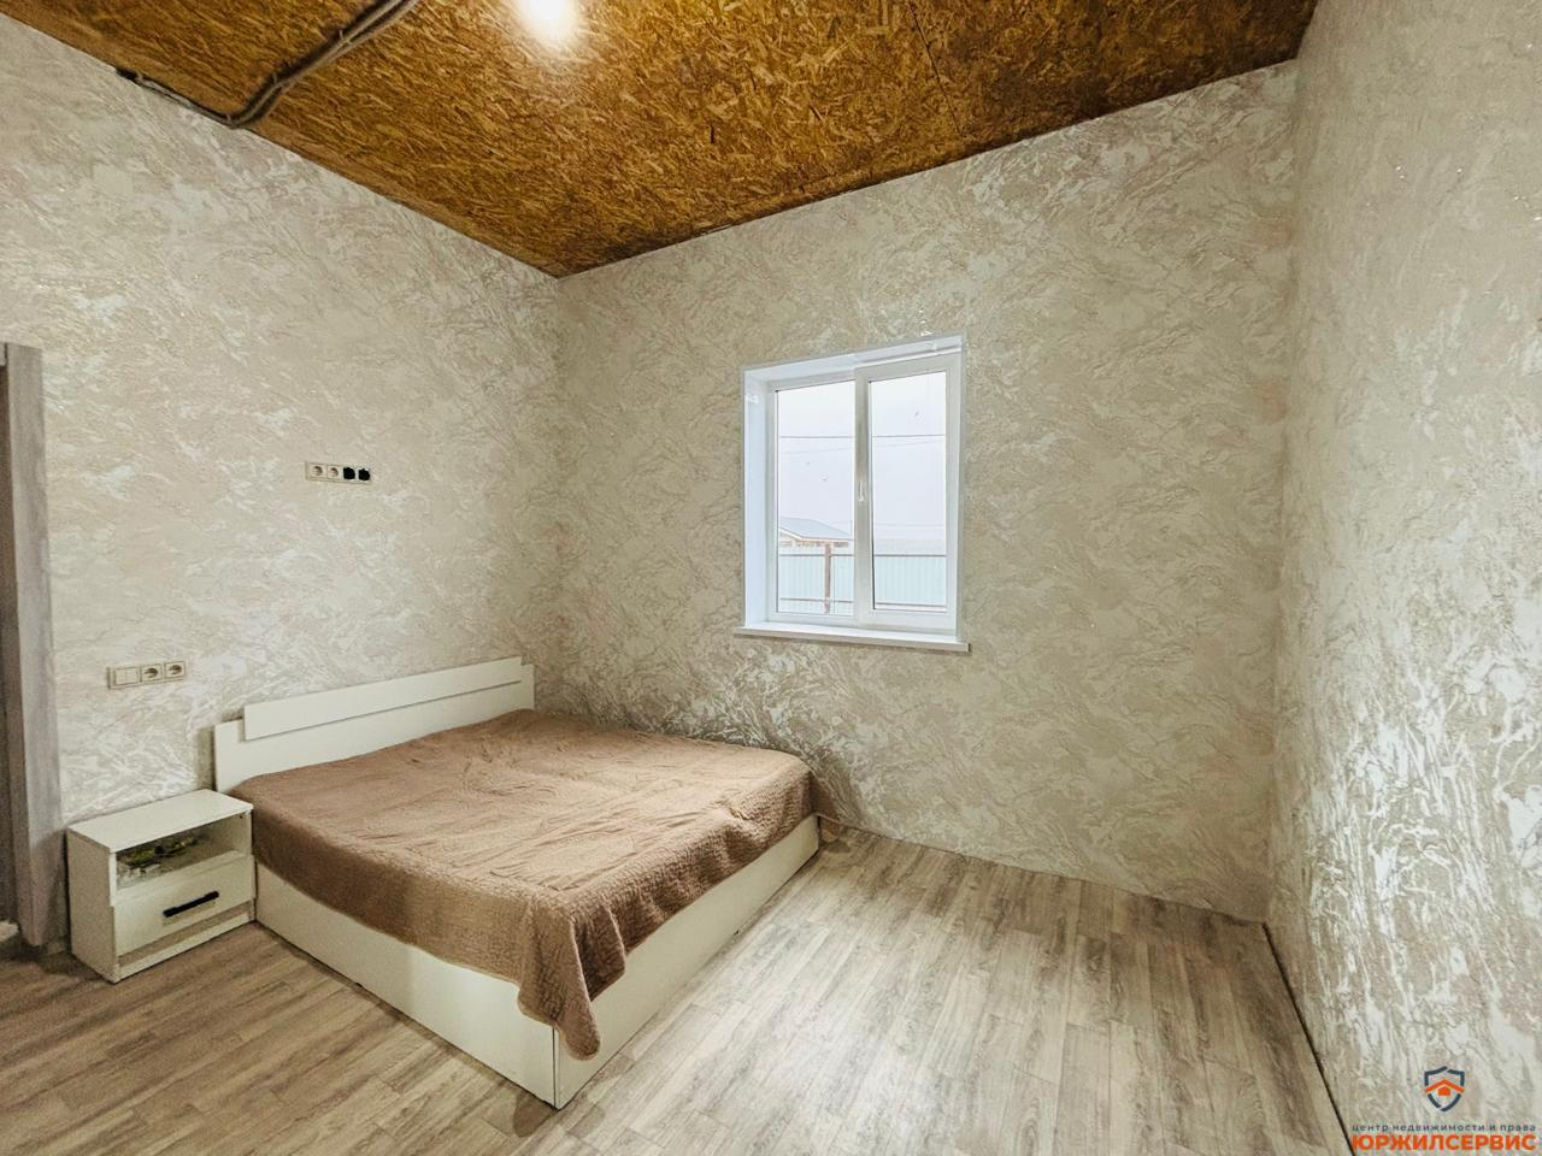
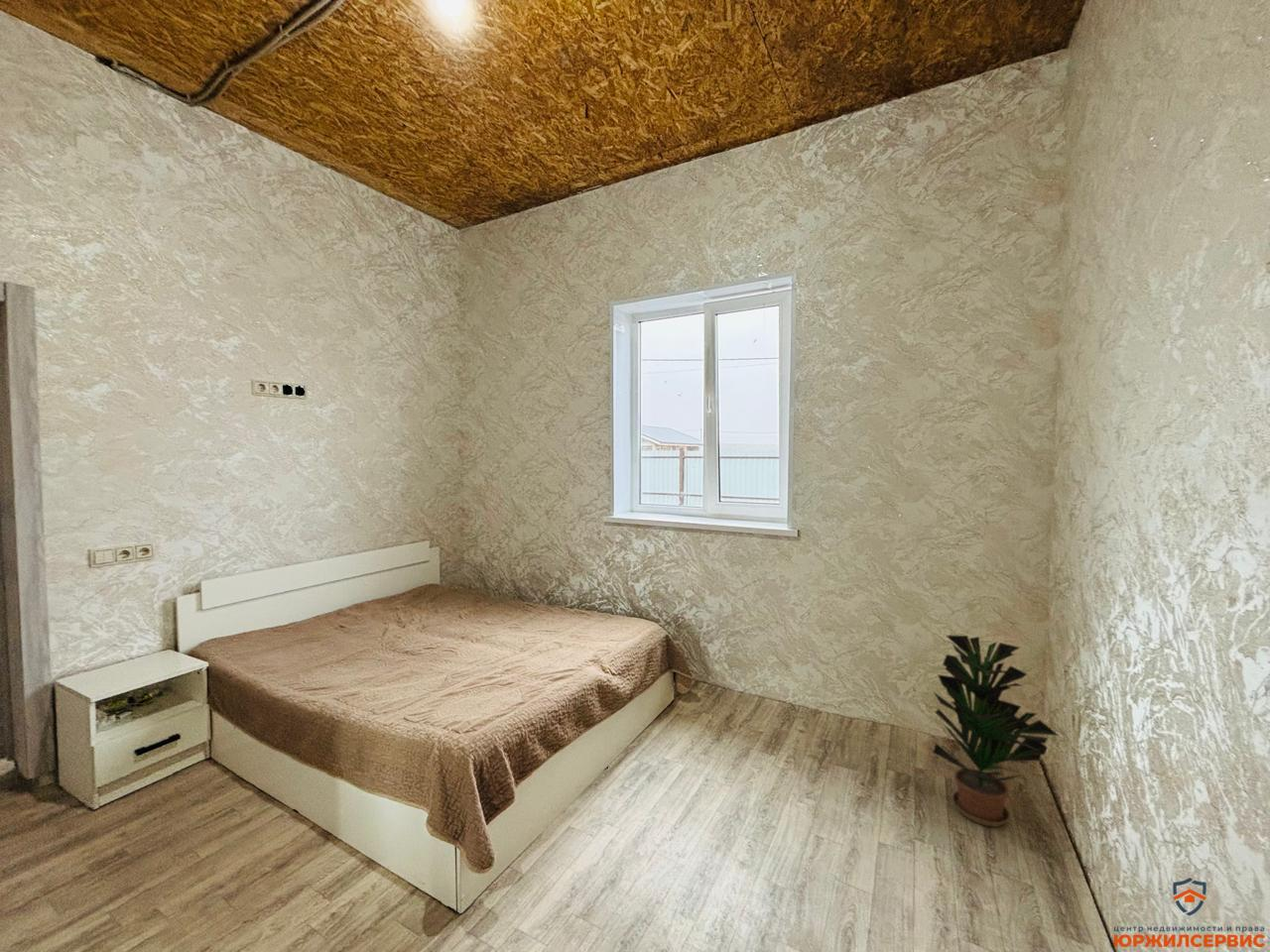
+ potted plant [932,635,1061,828]
